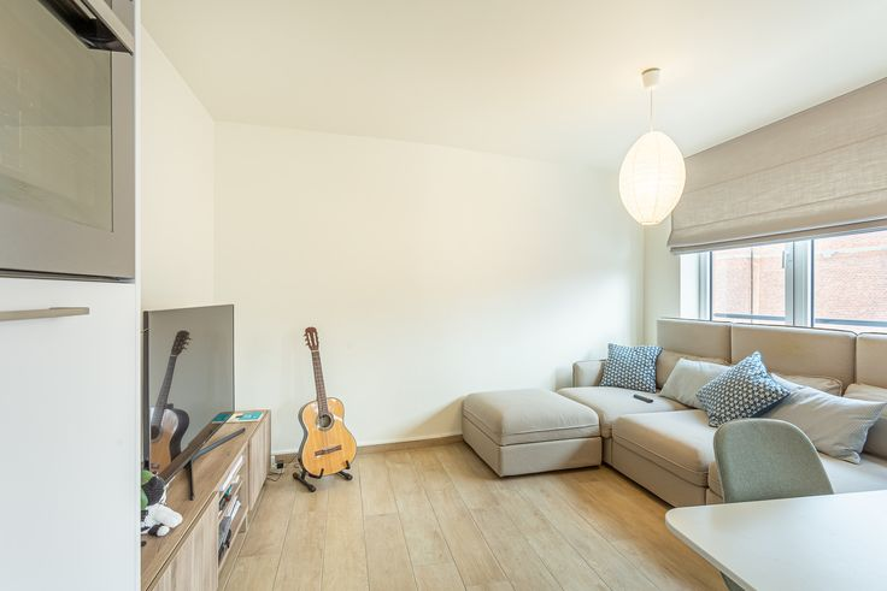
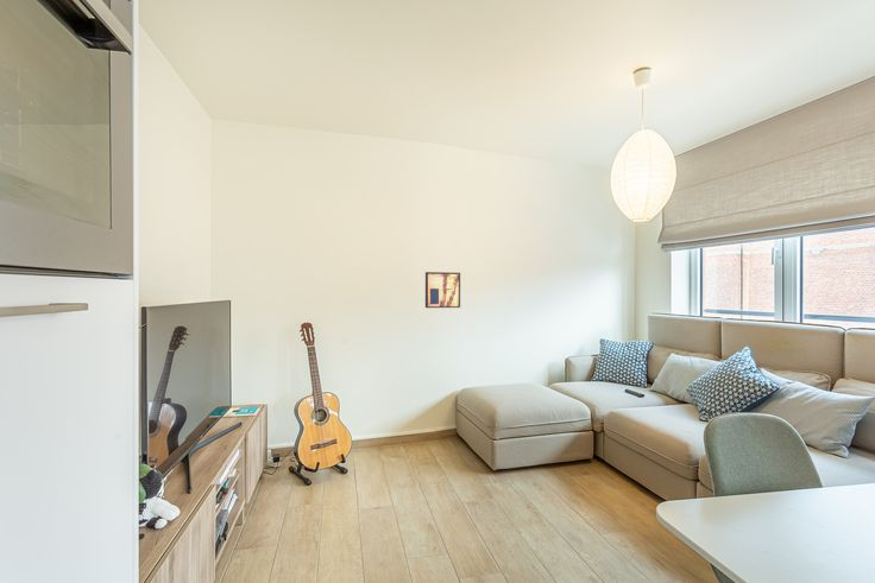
+ wall art [424,271,461,309]
